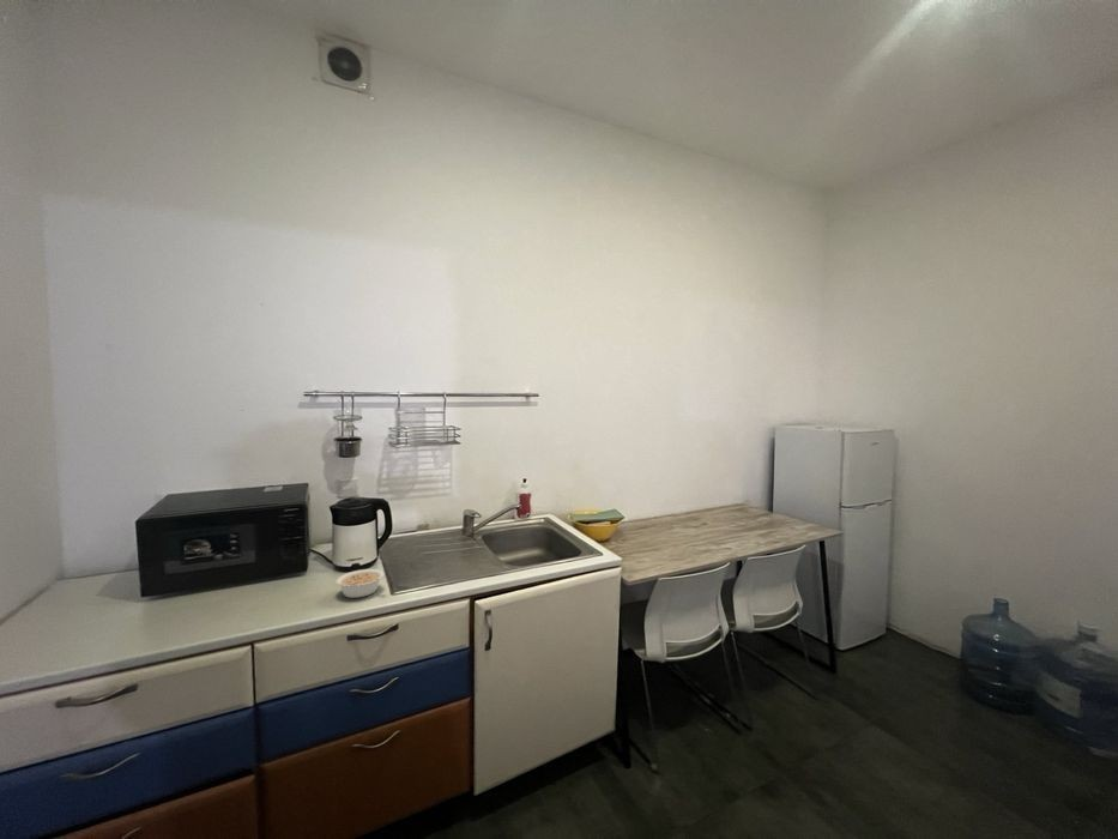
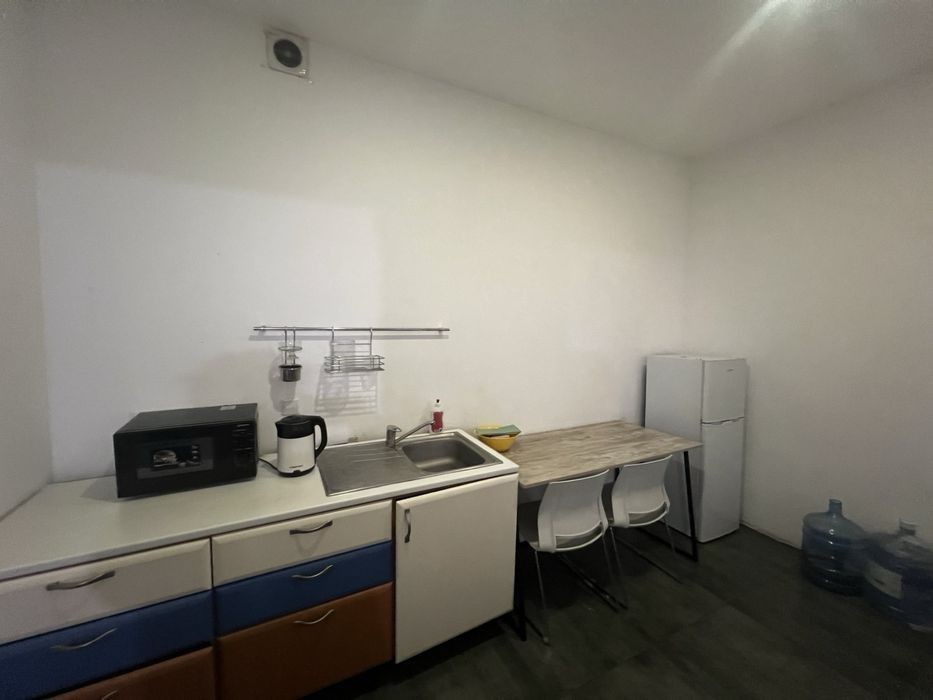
- legume [334,568,385,599]
